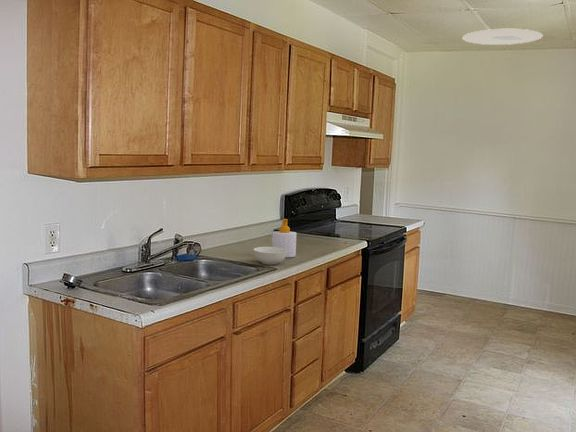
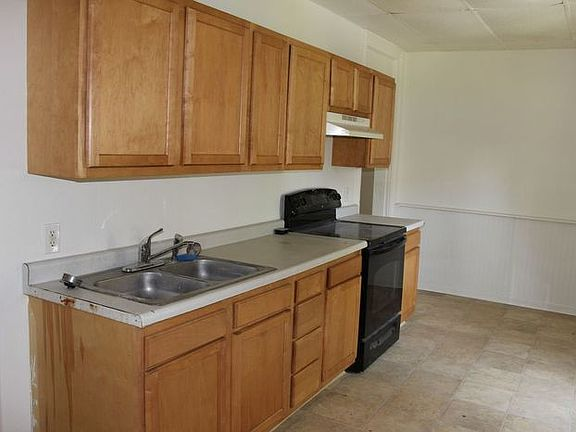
- ceiling light [462,28,544,46]
- cereal bowl [252,246,287,266]
- soap bottle [271,218,297,259]
